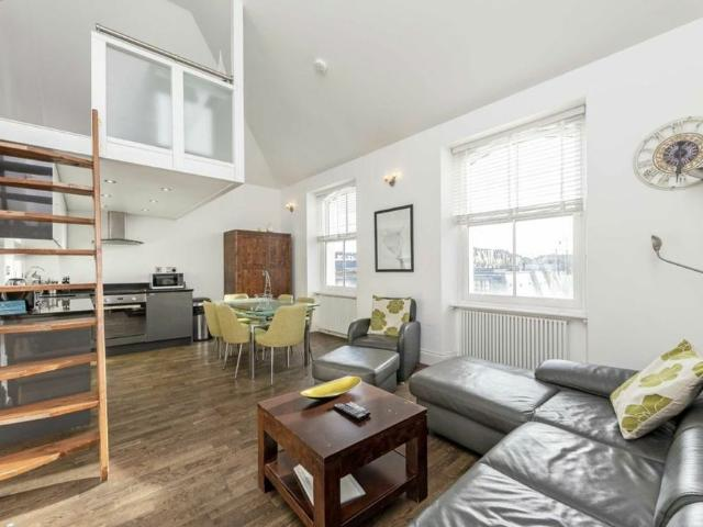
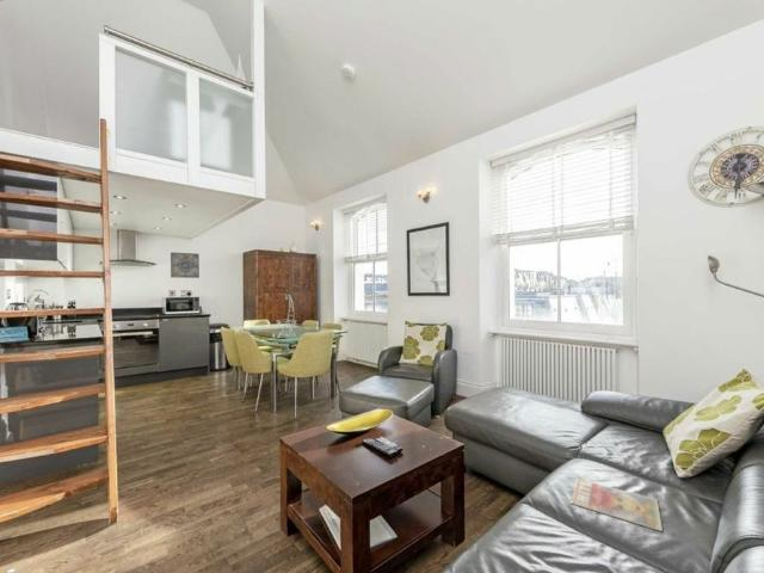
+ wall art [170,251,201,279]
+ magazine [569,476,664,532]
